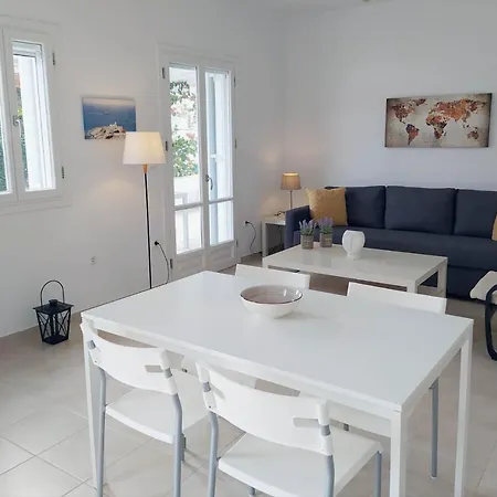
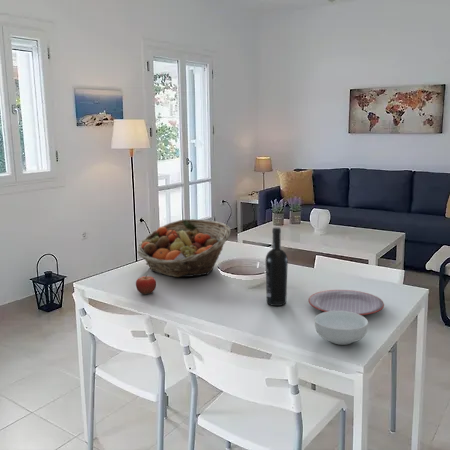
+ cereal bowl [313,311,369,346]
+ plate [308,289,385,316]
+ fruit [135,274,157,295]
+ fruit basket [136,218,232,278]
+ wine bottle [264,226,289,307]
